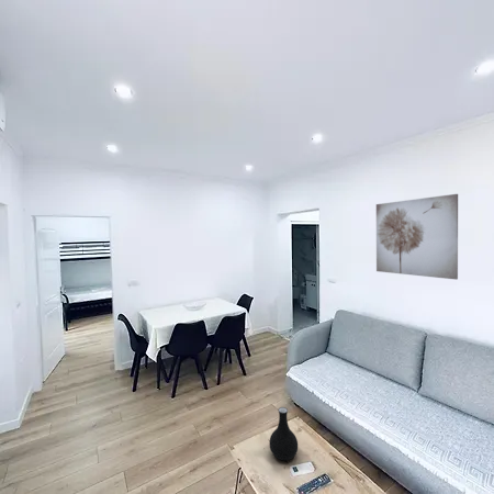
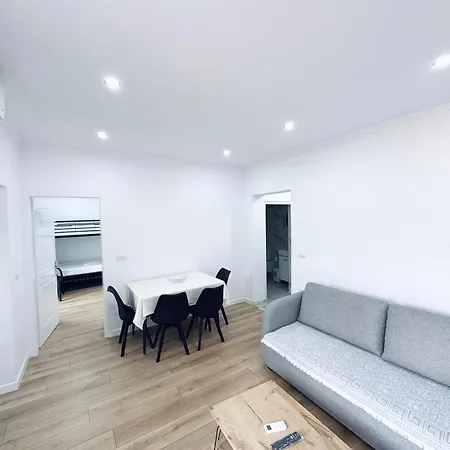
- wall art [375,193,459,281]
- vase [268,406,299,461]
